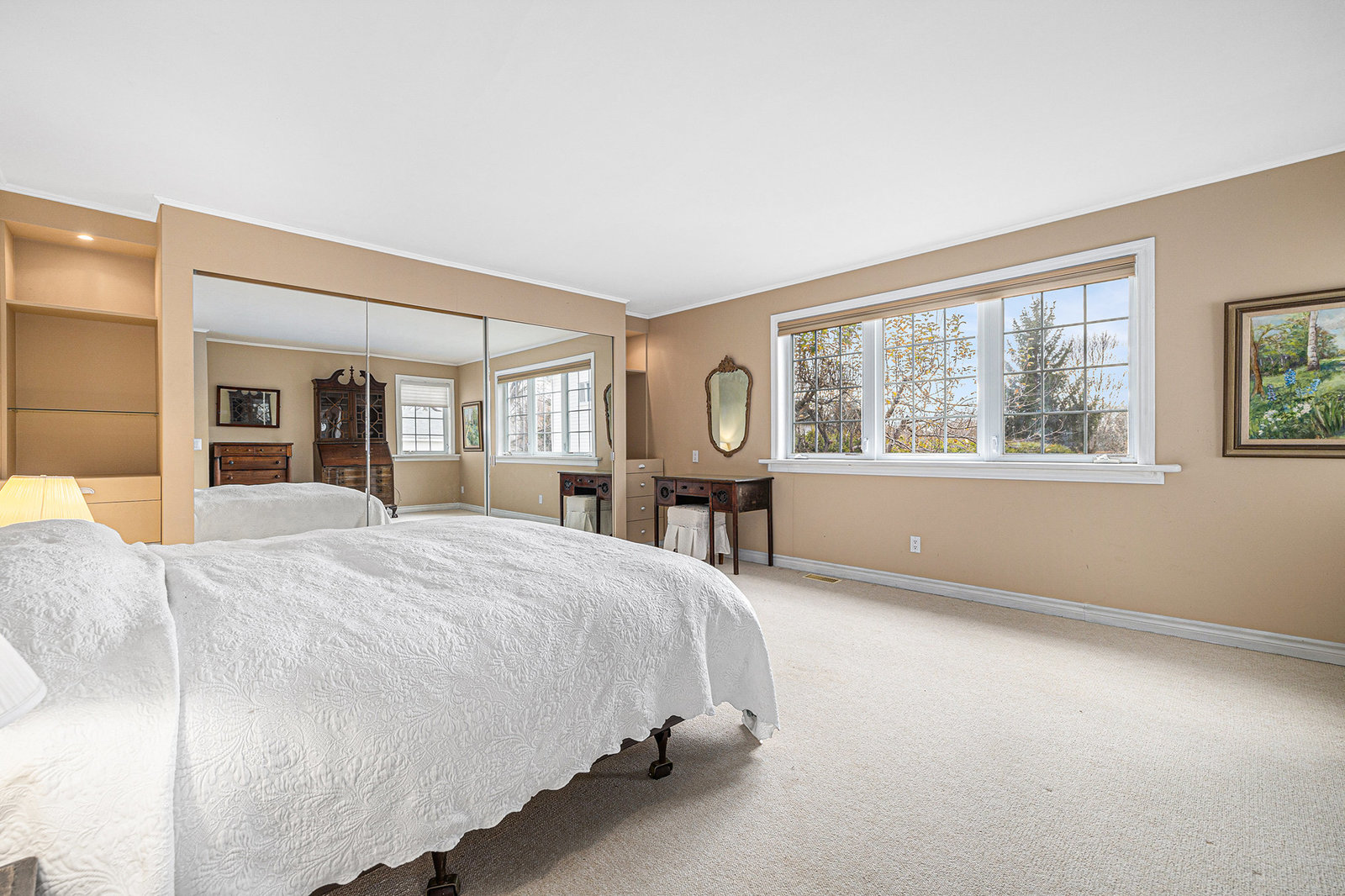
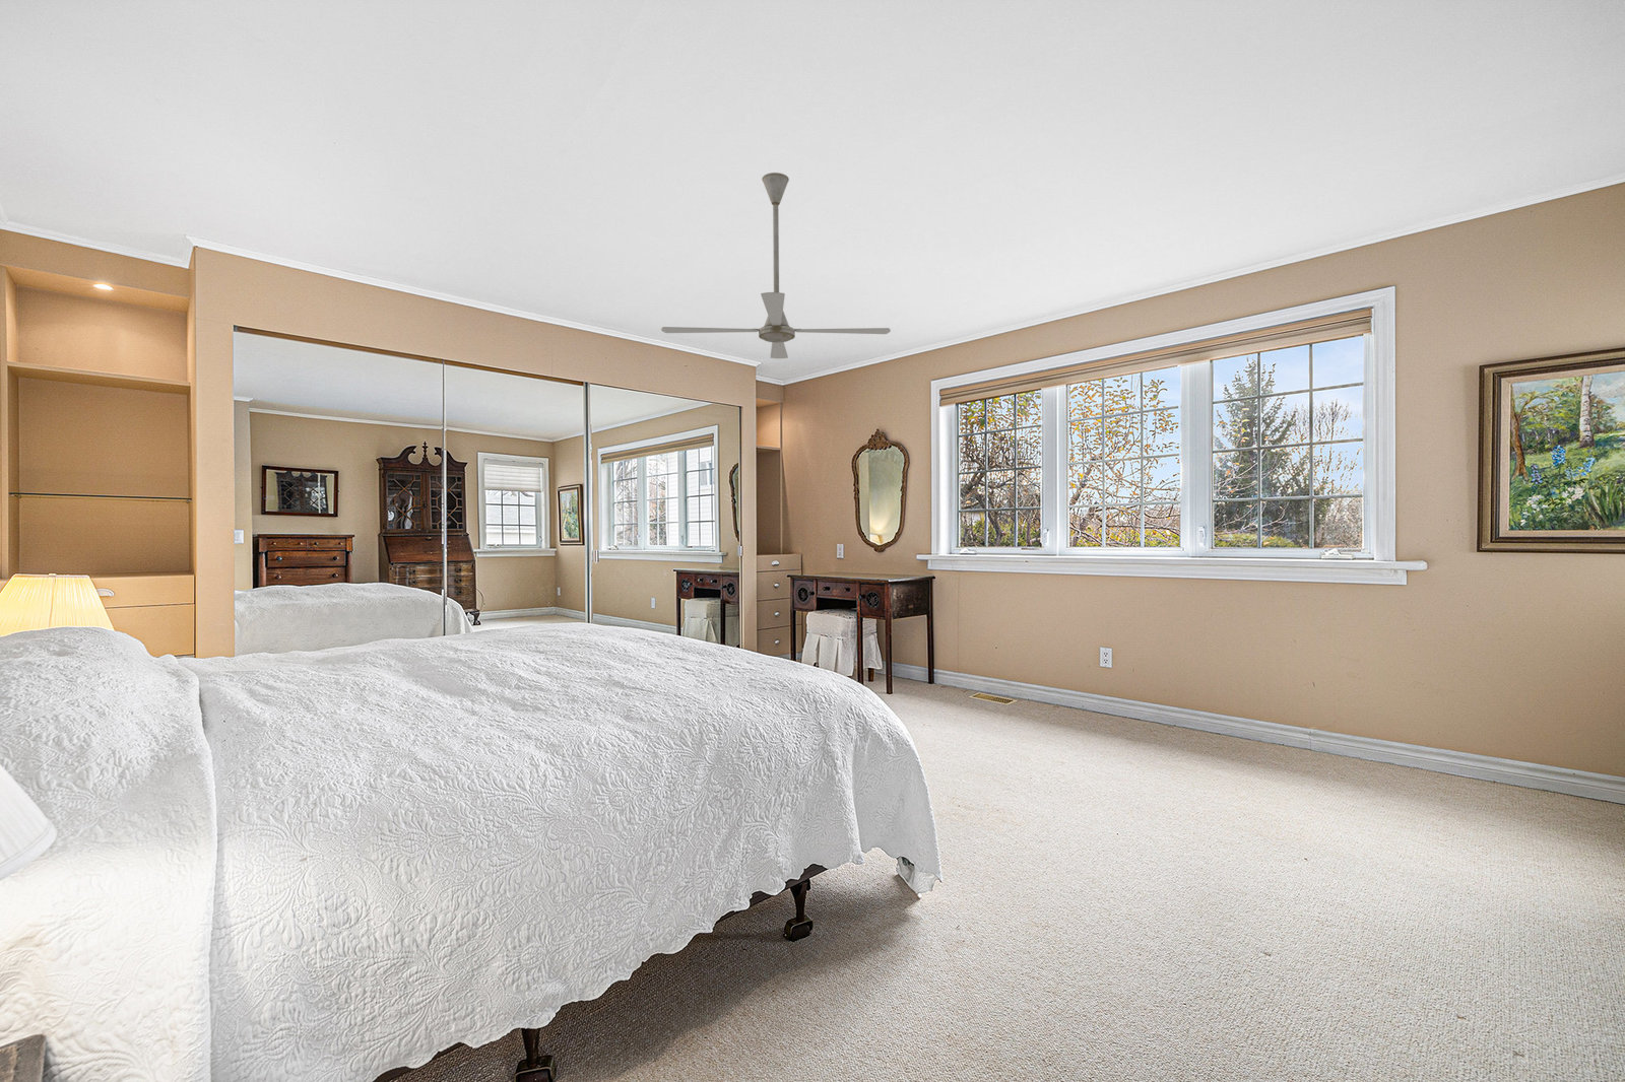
+ ceiling fan [660,171,892,360]
